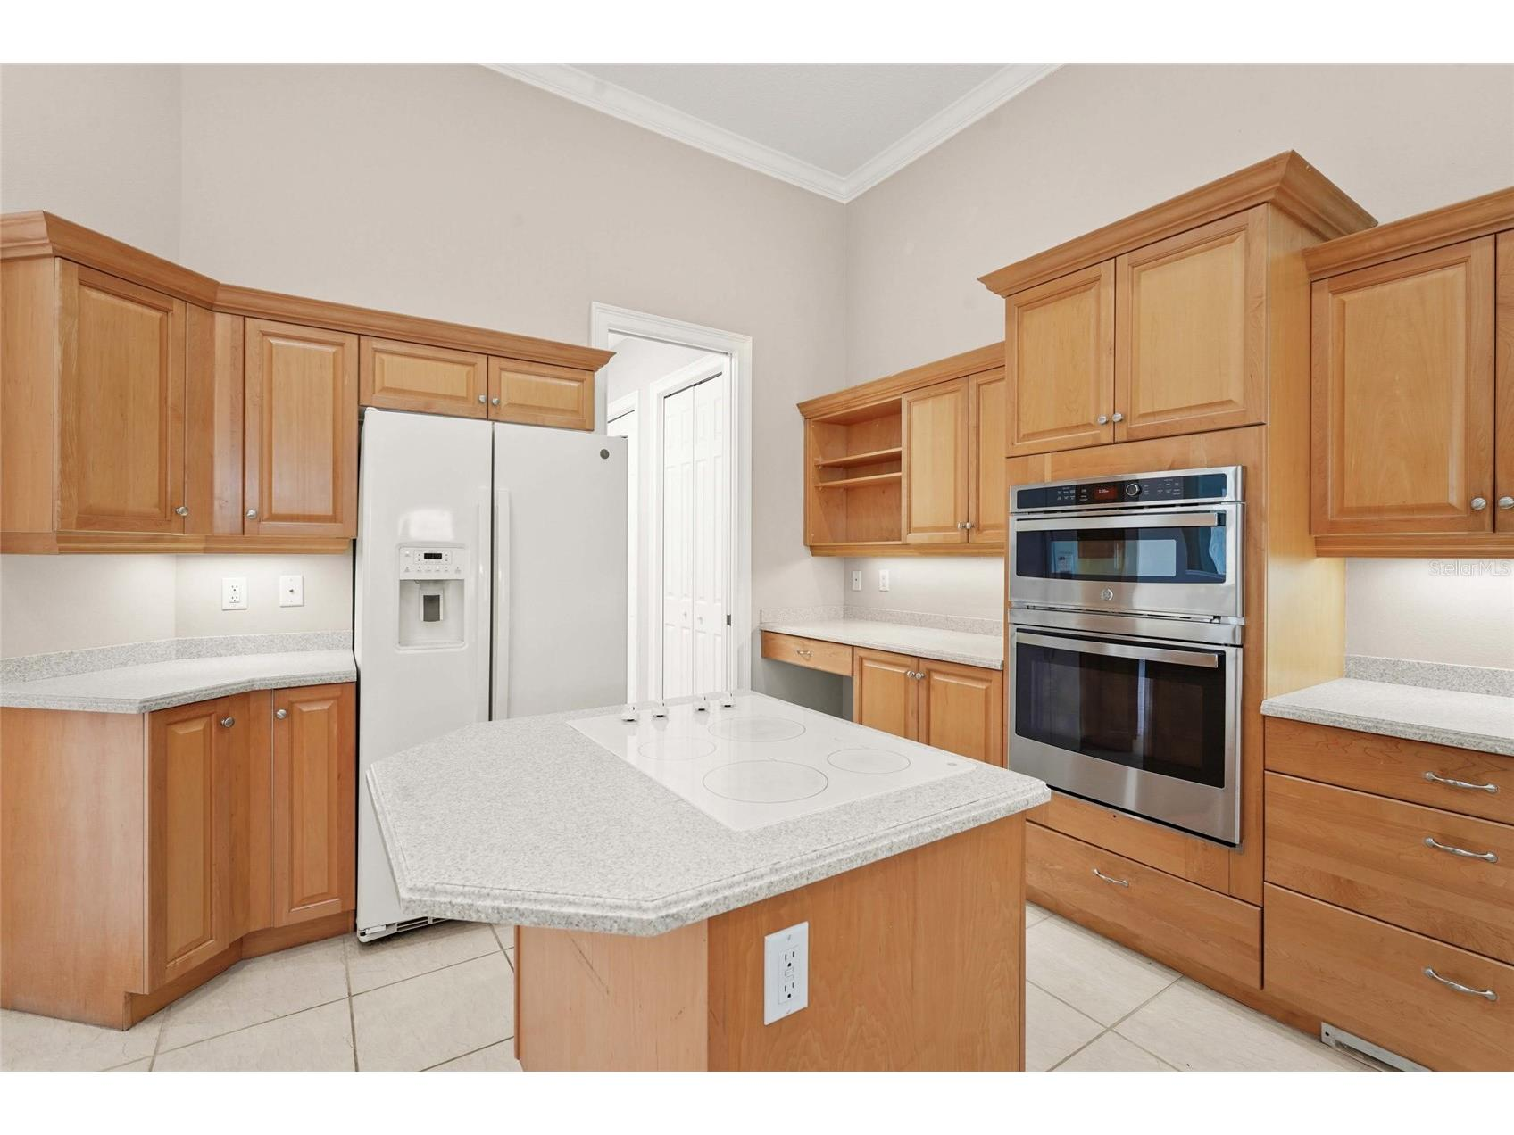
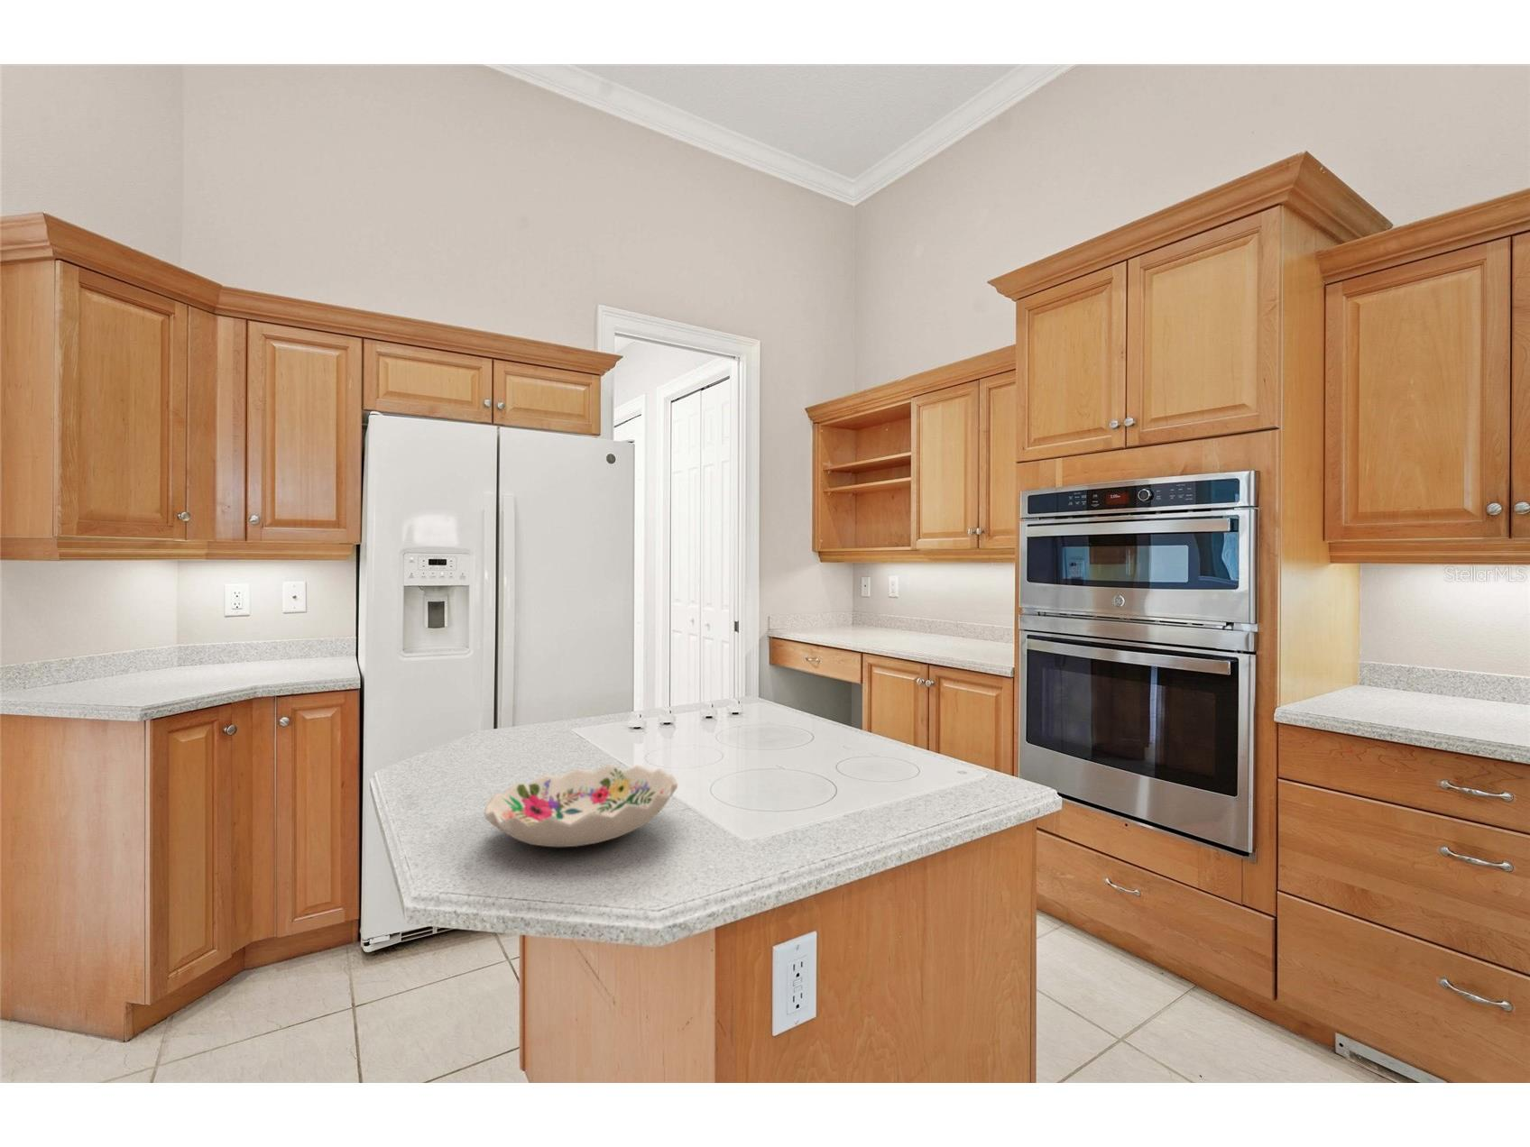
+ decorative bowl [483,764,678,848]
